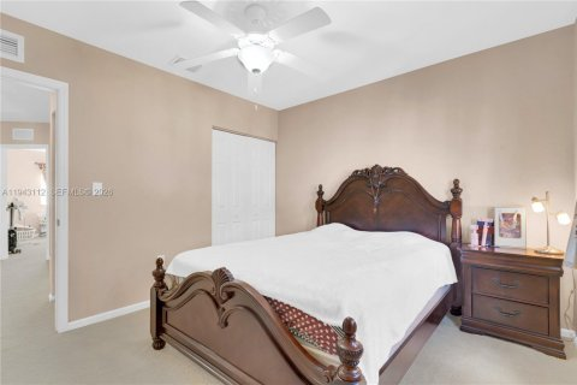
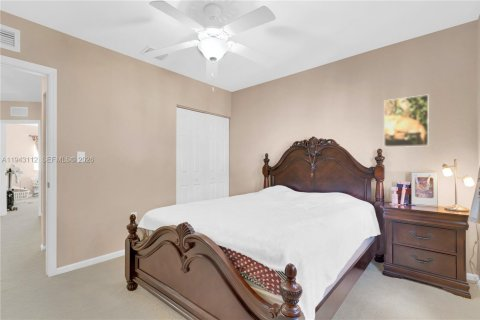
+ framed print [383,93,430,148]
